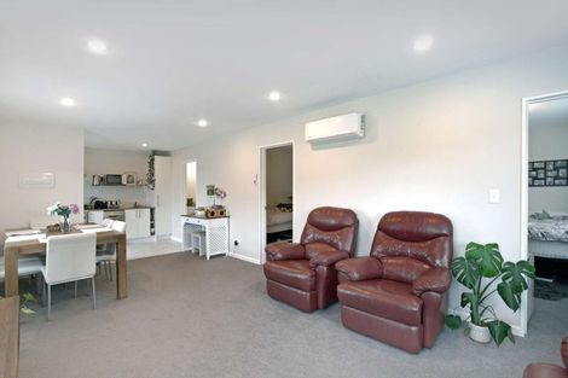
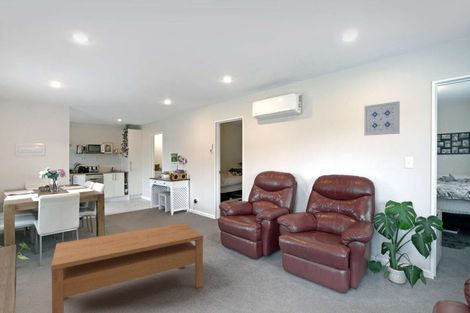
+ wall art [363,100,401,137]
+ coffee table [50,222,204,313]
